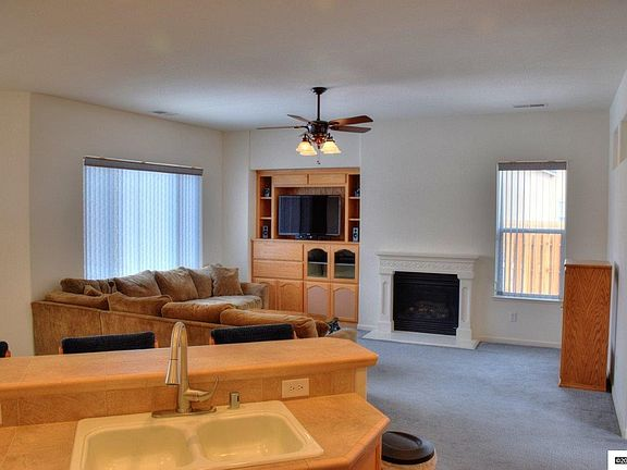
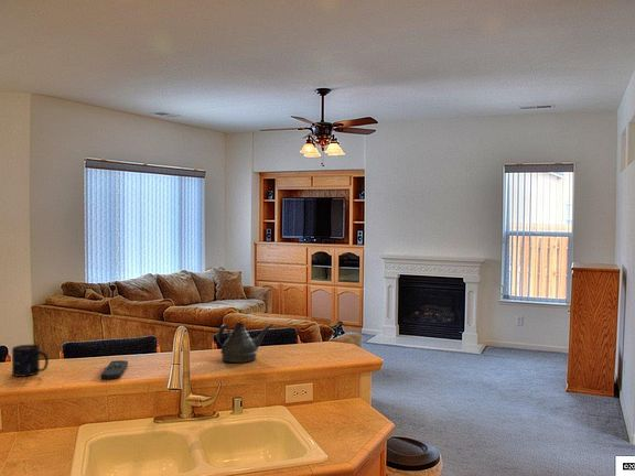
+ teapot [216,322,275,364]
+ mug [11,344,50,378]
+ remote control [100,359,129,380]
